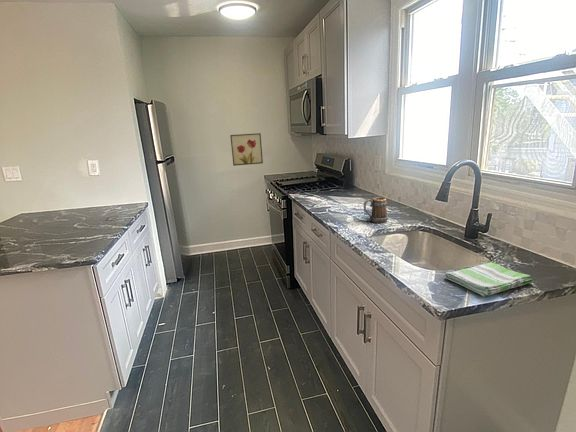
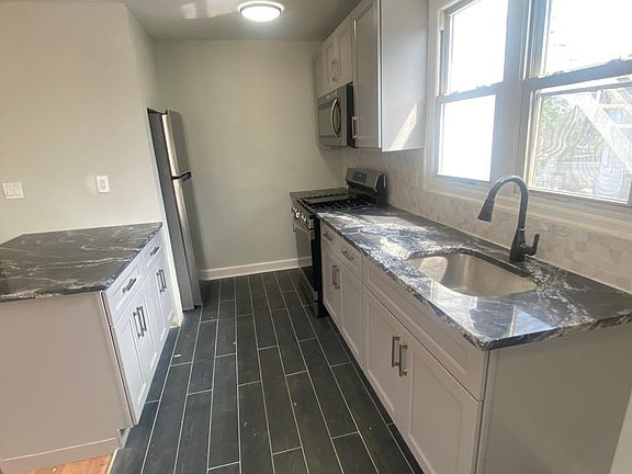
- wall art [229,132,264,167]
- dish towel [444,262,533,297]
- mug [363,196,389,224]
